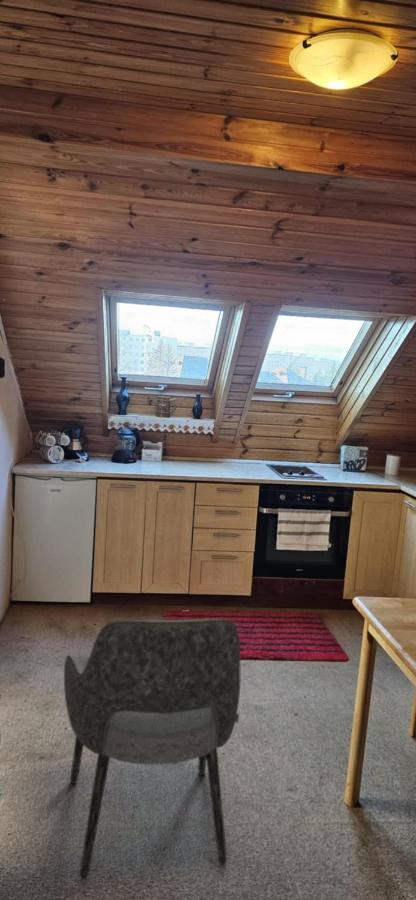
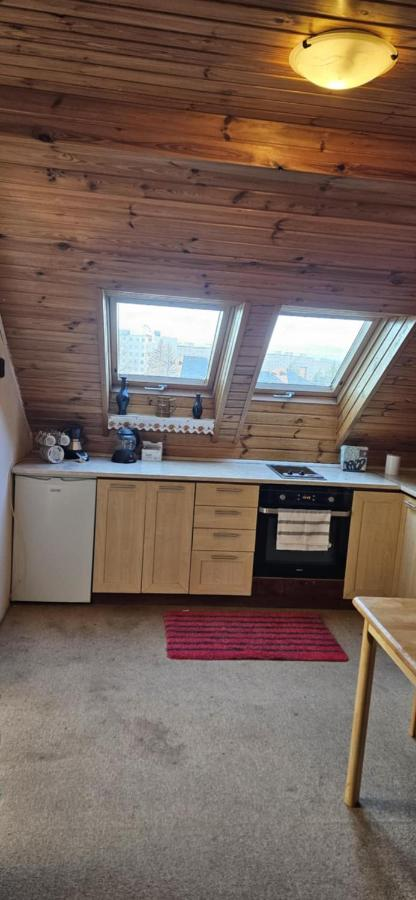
- dining chair [63,618,241,880]
